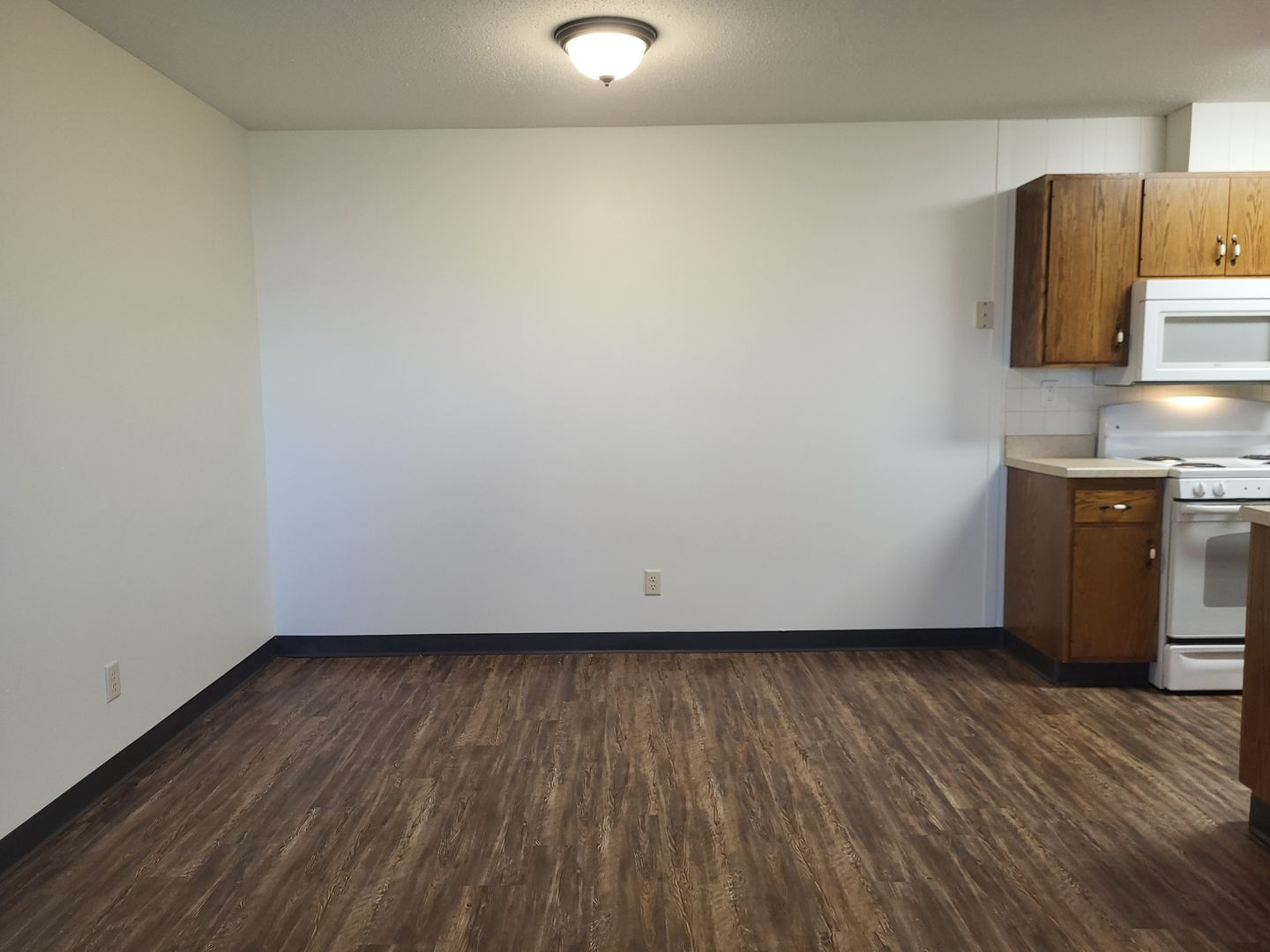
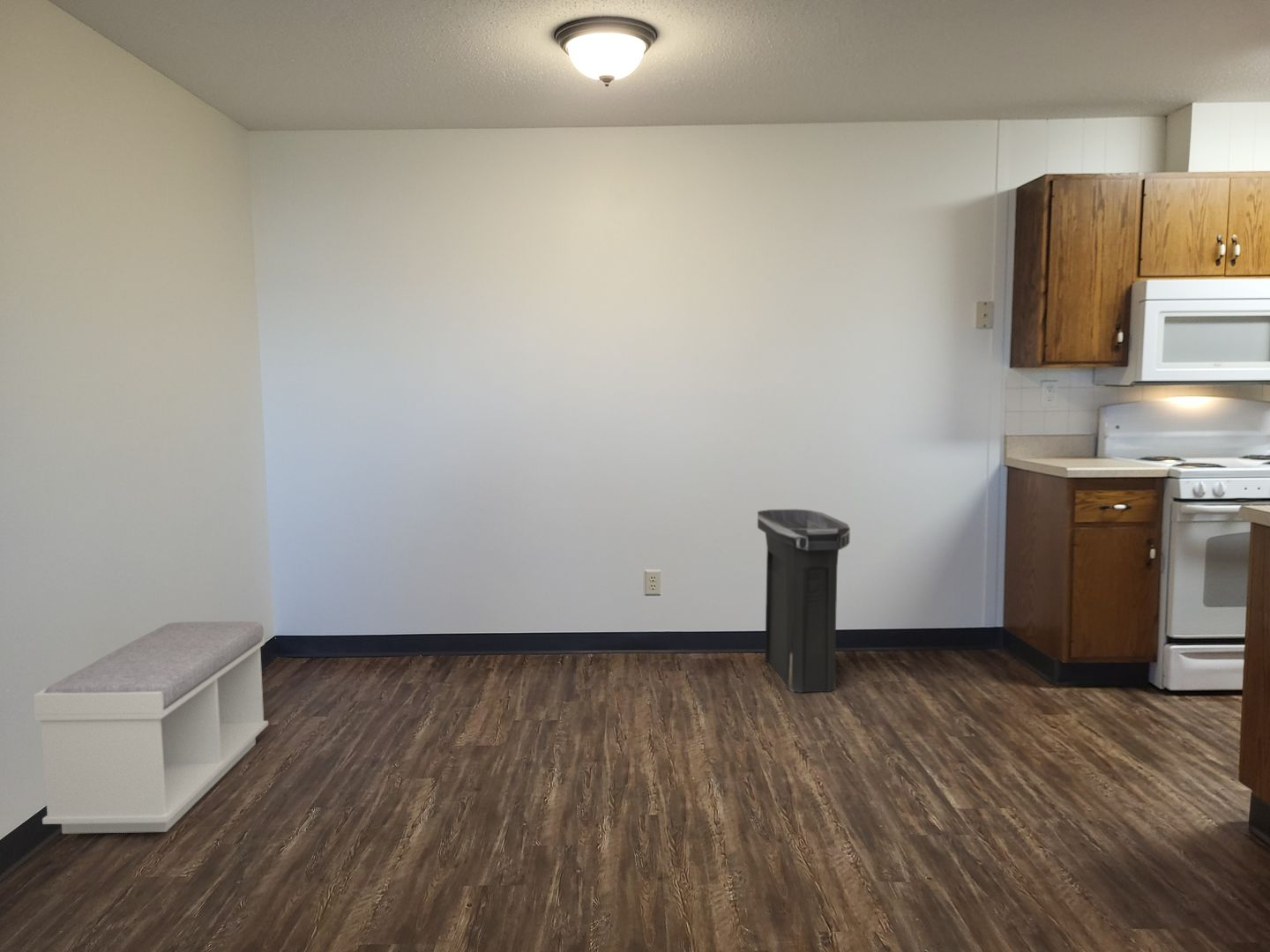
+ trash can [757,509,851,695]
+ bench [33,621,269,835]
